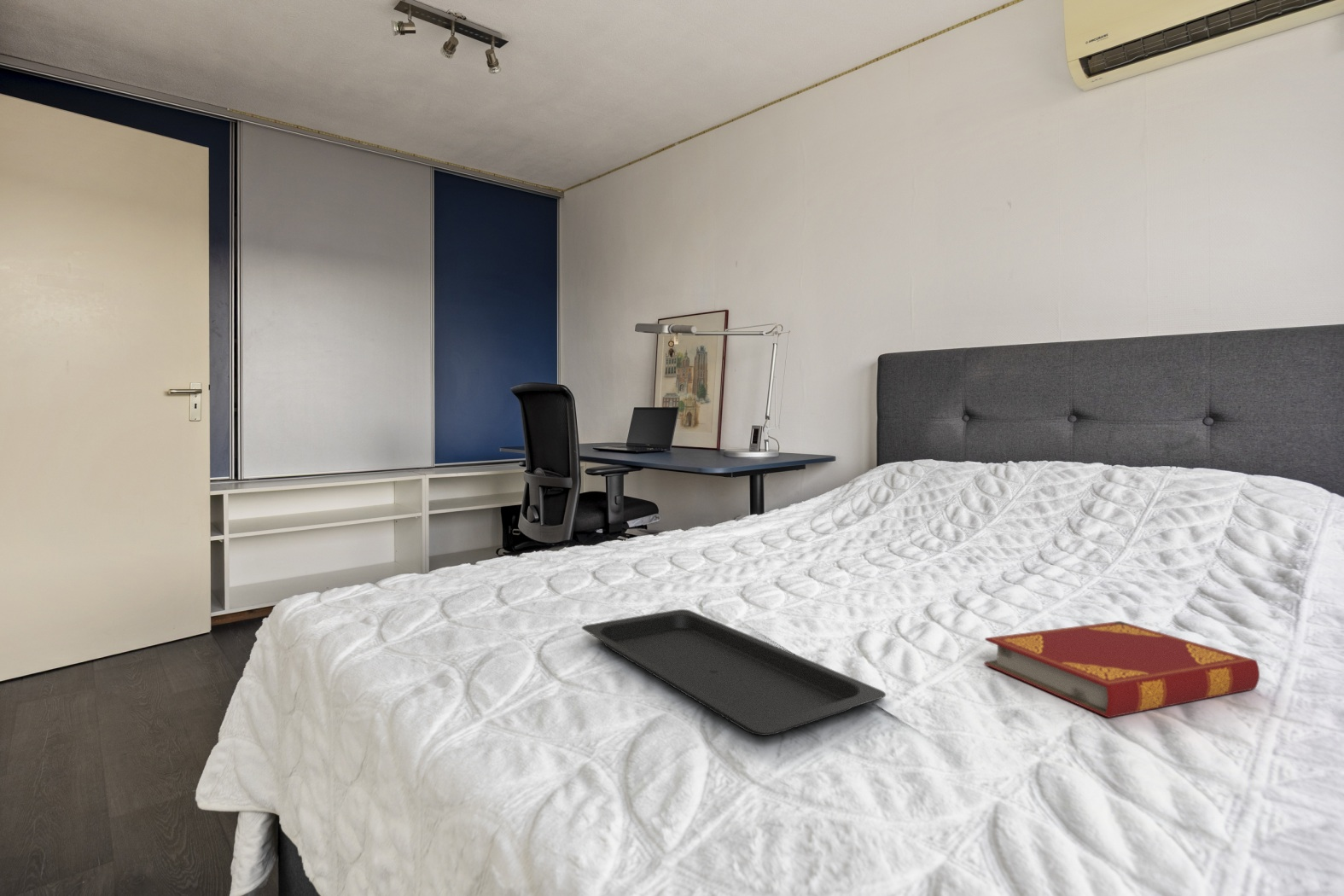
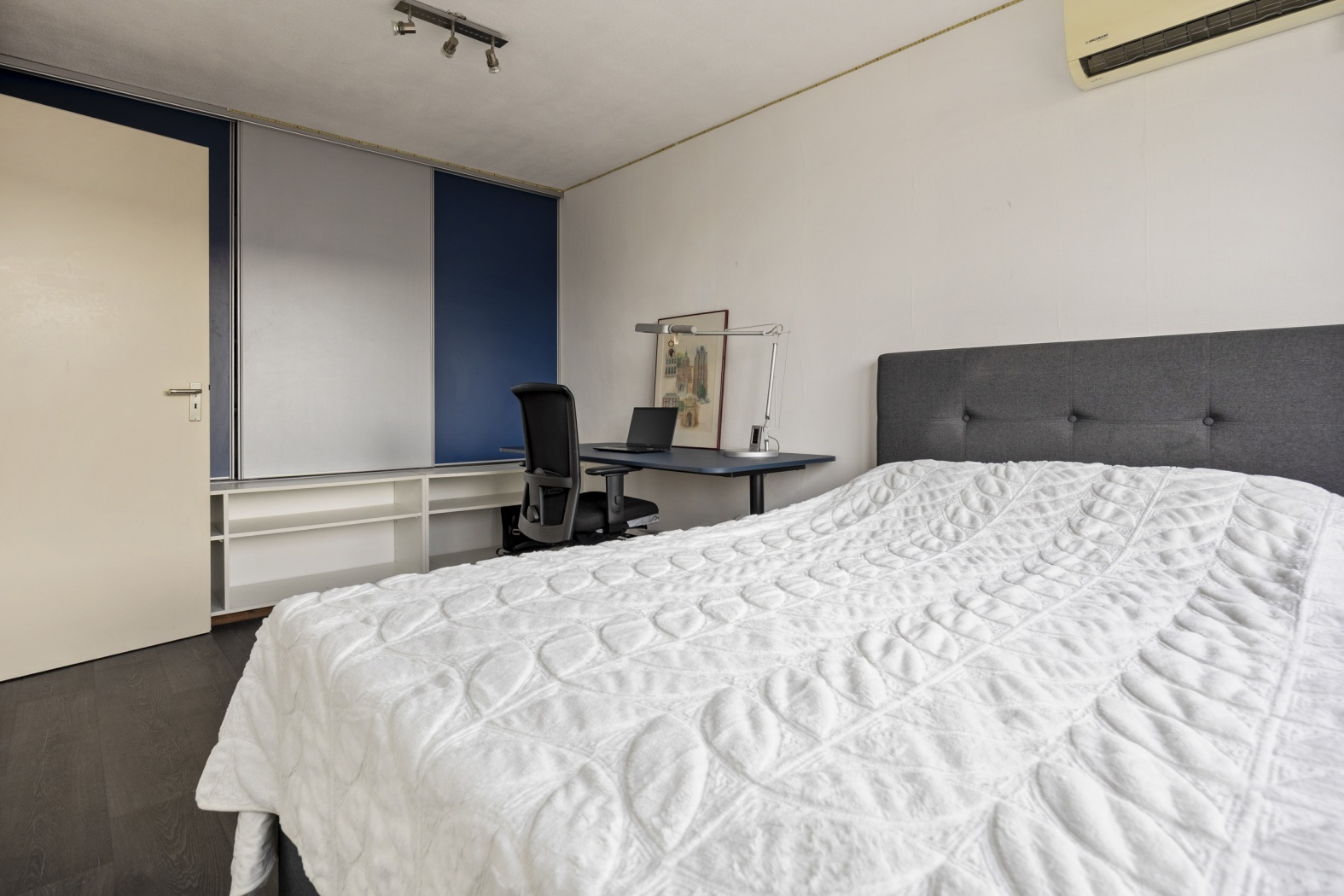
- hardback book [984,620,1260,719]
- serving tray [581,608,887,736]
